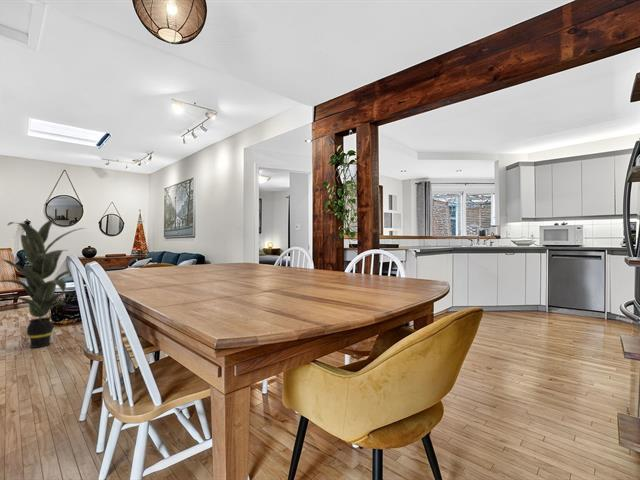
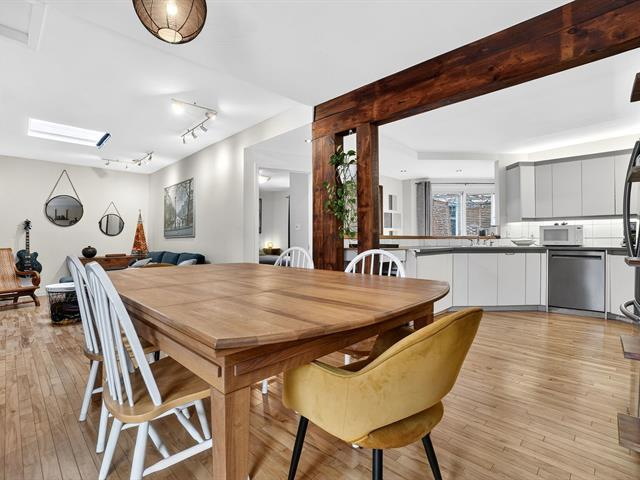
- indoor plant [0,217,87,349]
